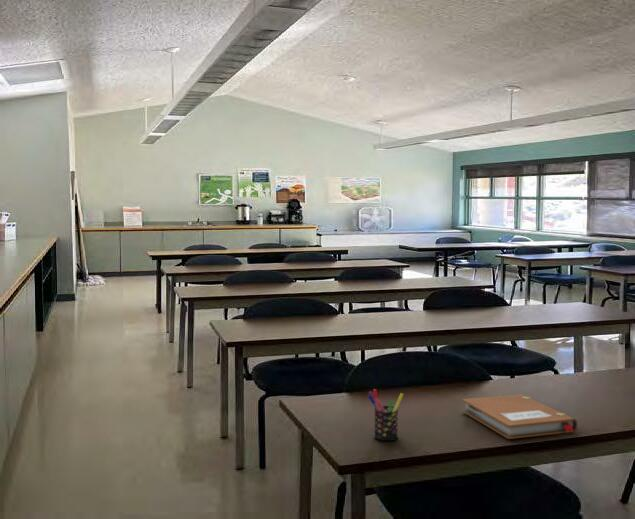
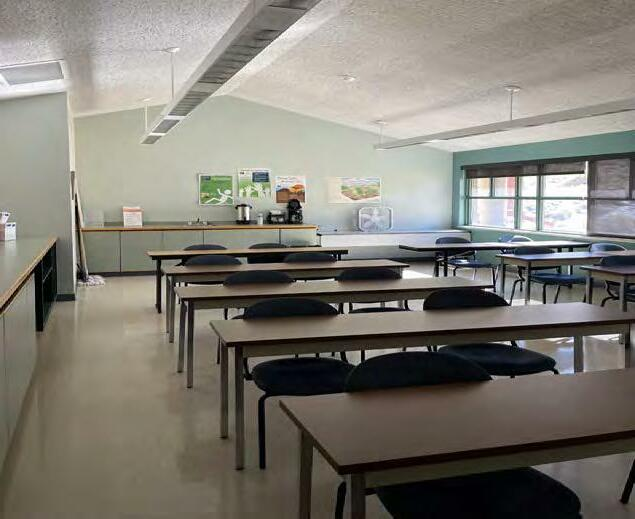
- pen holder [367,388,405,442]
- notebook [461,393,578,440]
